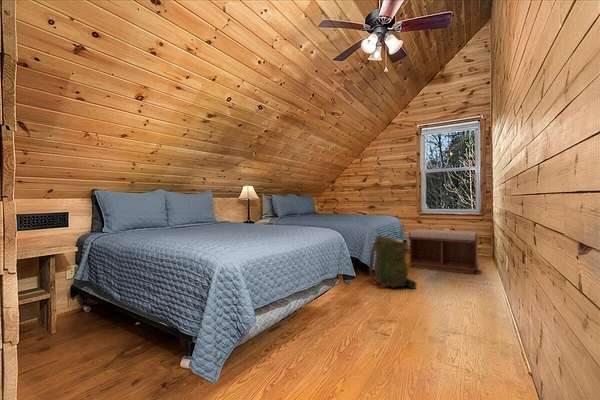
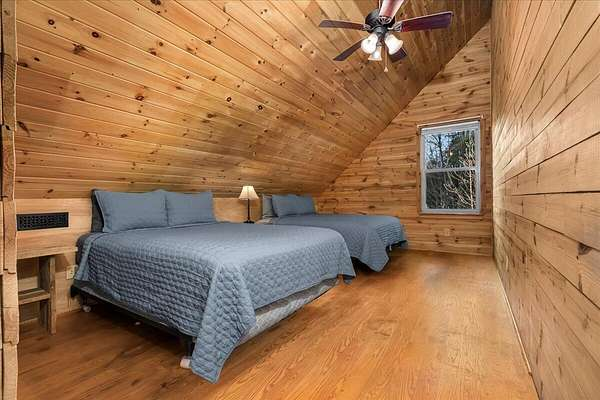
- bench [408,228,480,275]
- backpack [368,234,418,290]
